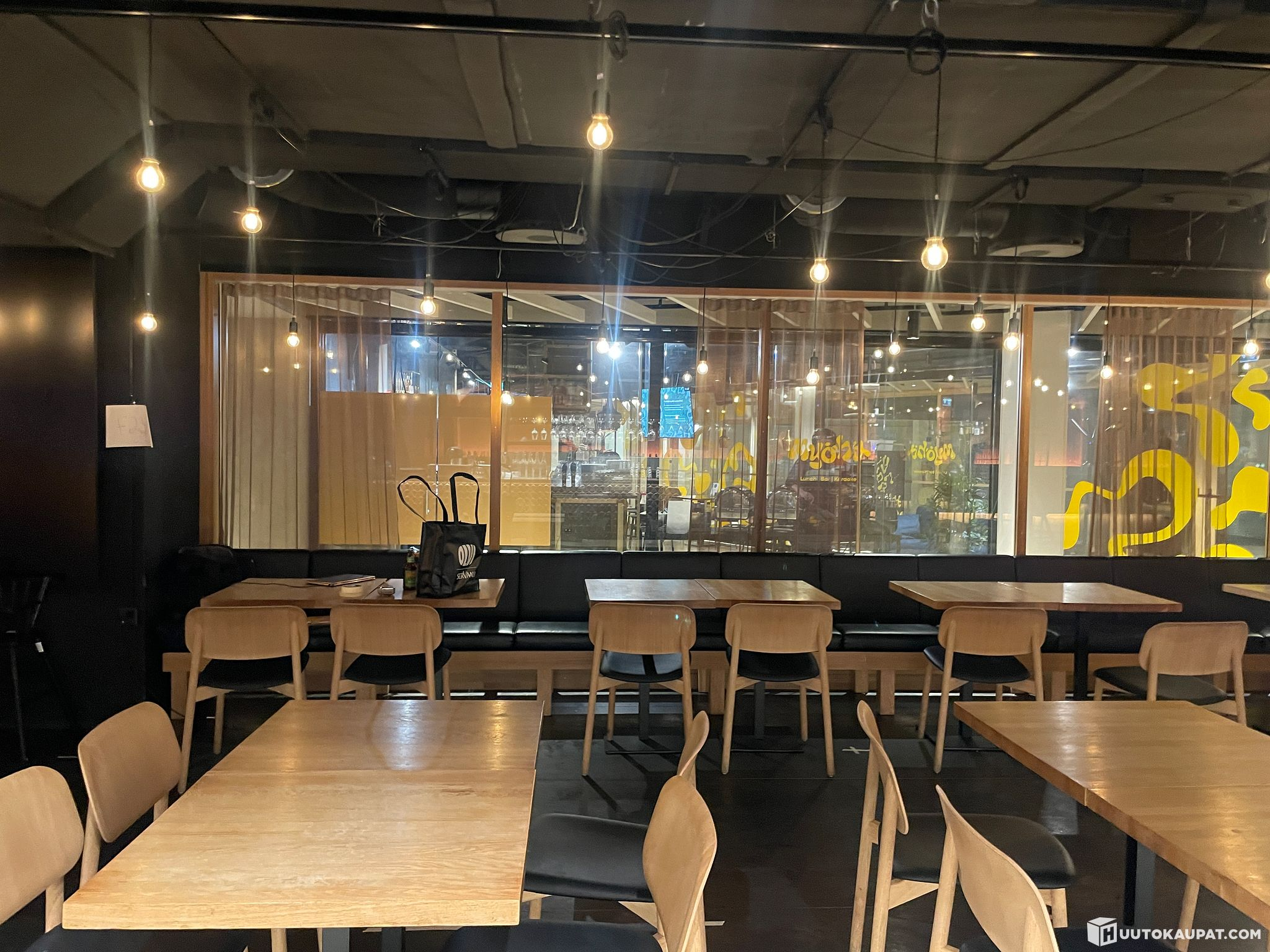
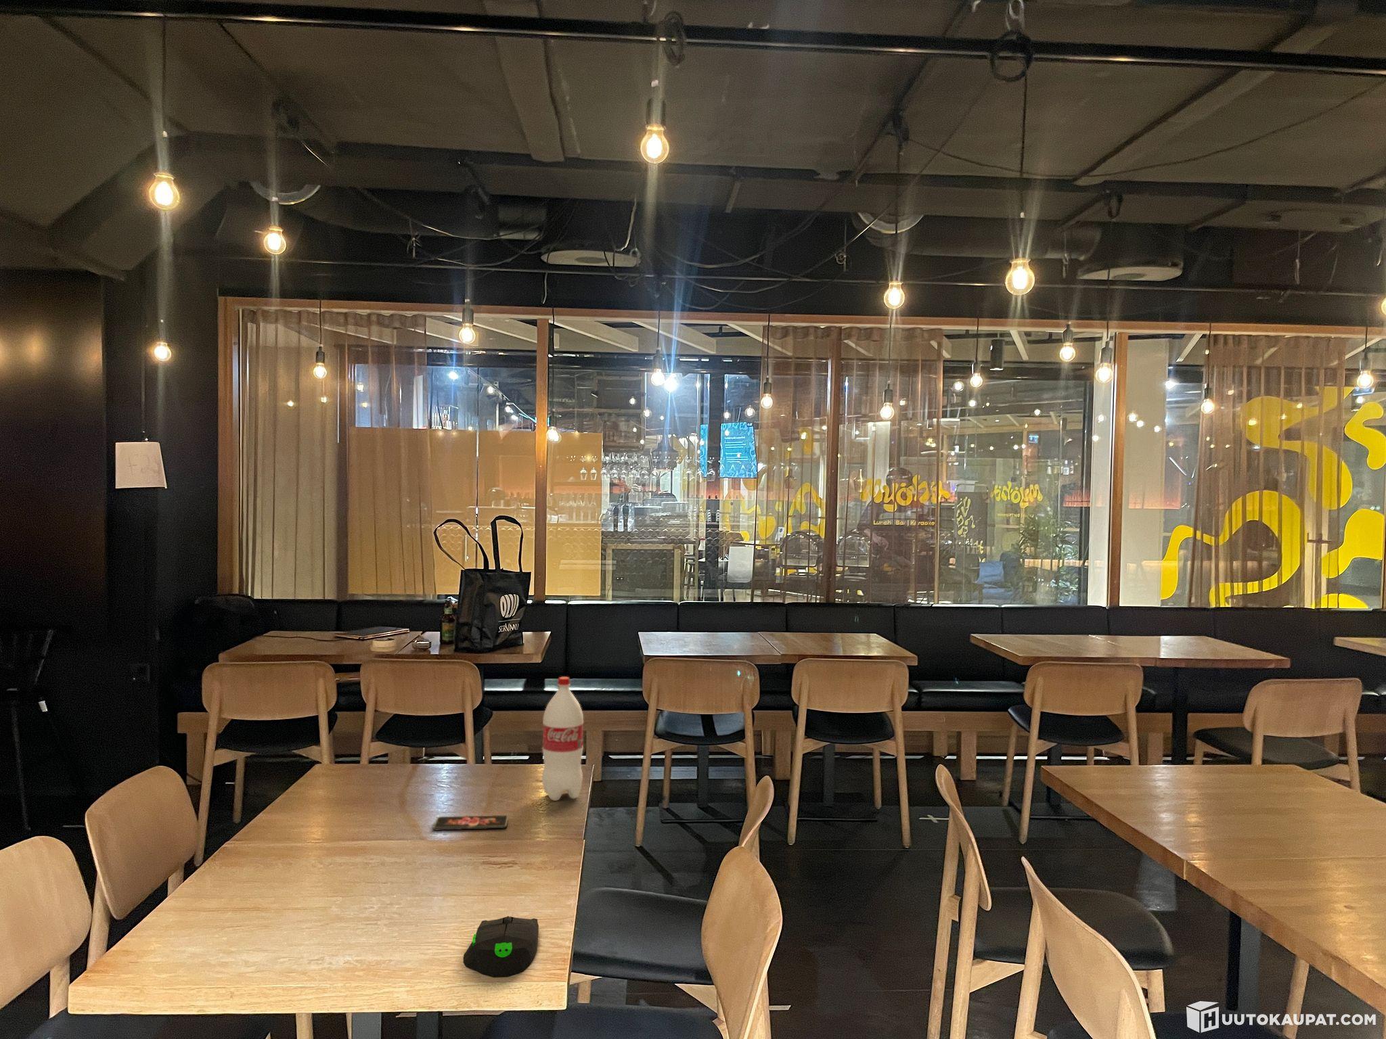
+ smartphone [432,814,509,832]
+ computer mouse [463,916,539,978]
+ bottle [541,677,584,801]
